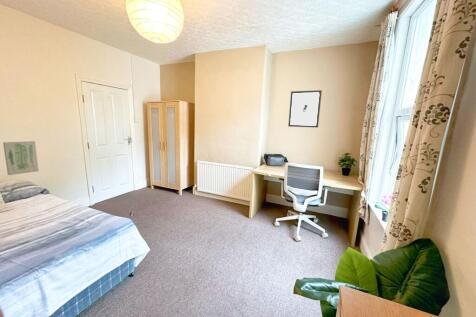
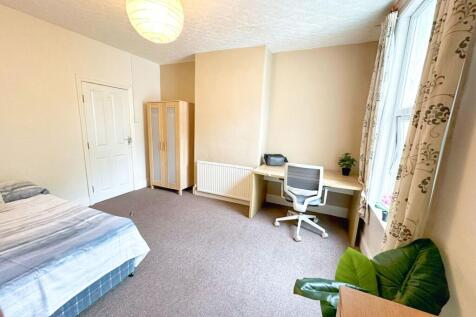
- wall art [2,140,39,176]
- wall art [287,89,323,128]
